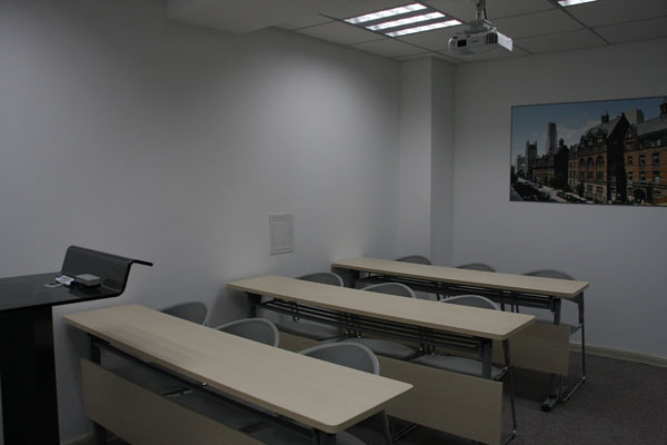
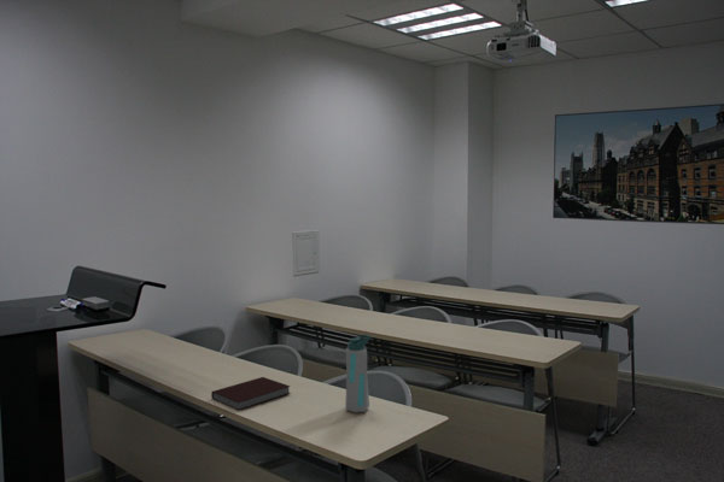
+ water bottle [344,333,372,415]
+ notebook [210,376,292,411]
